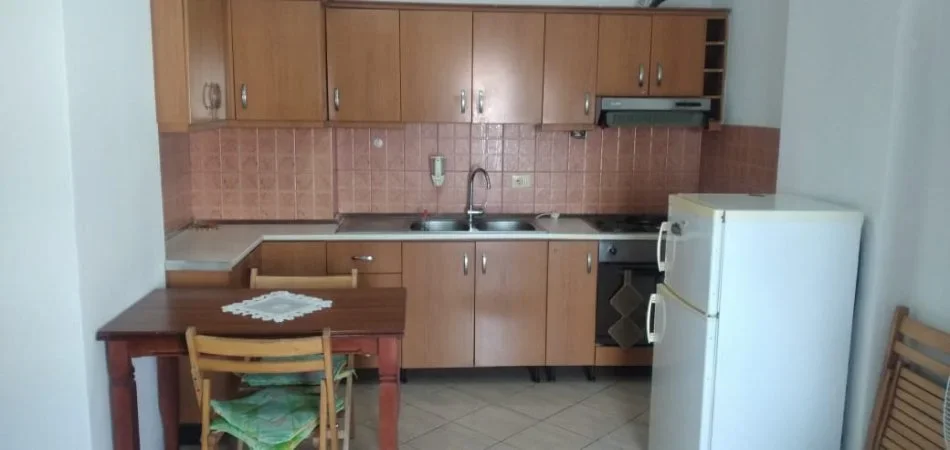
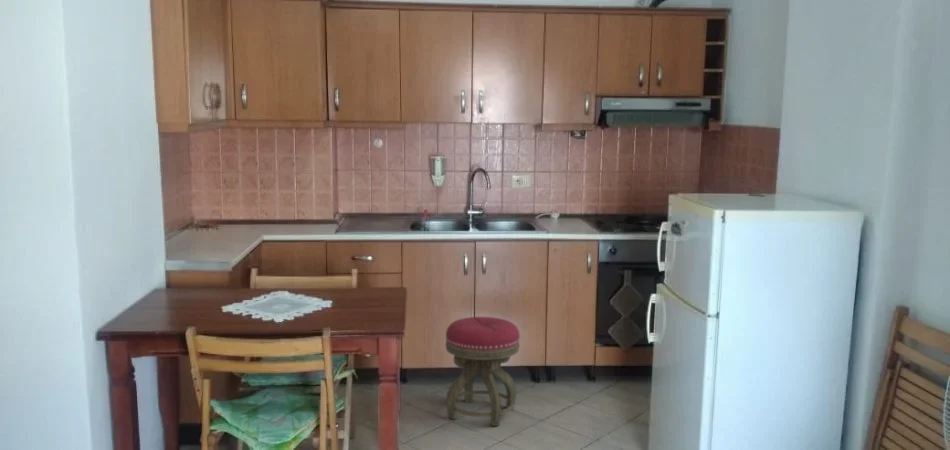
+ stool [445,316,521,427]
